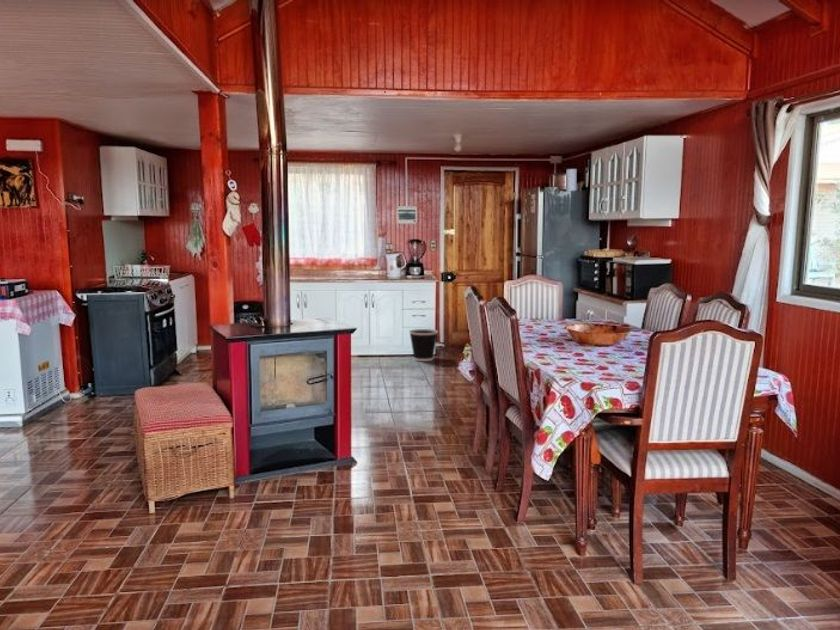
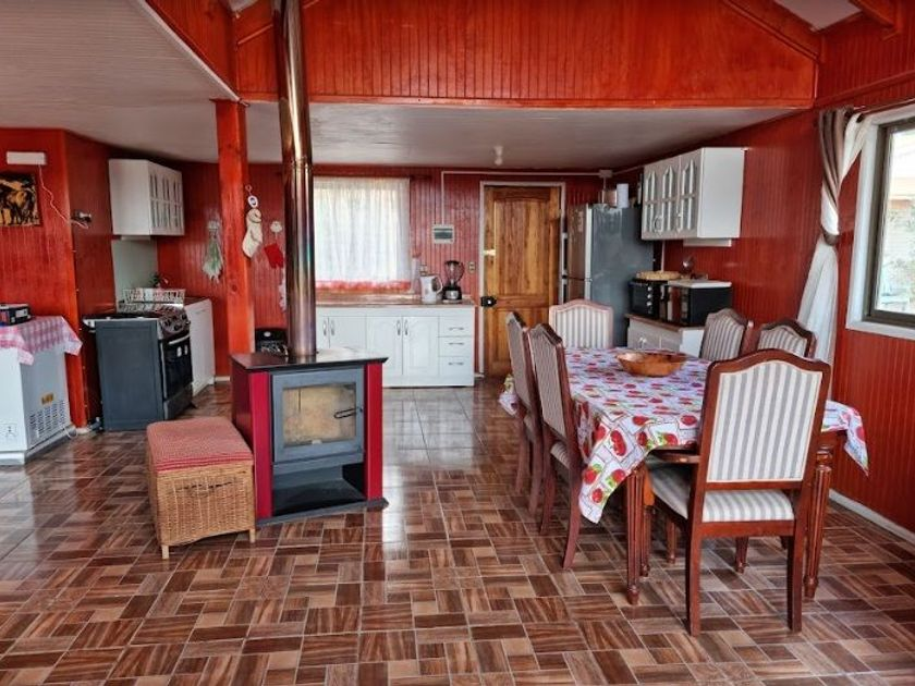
- wastebasket [408,328,439,362]
